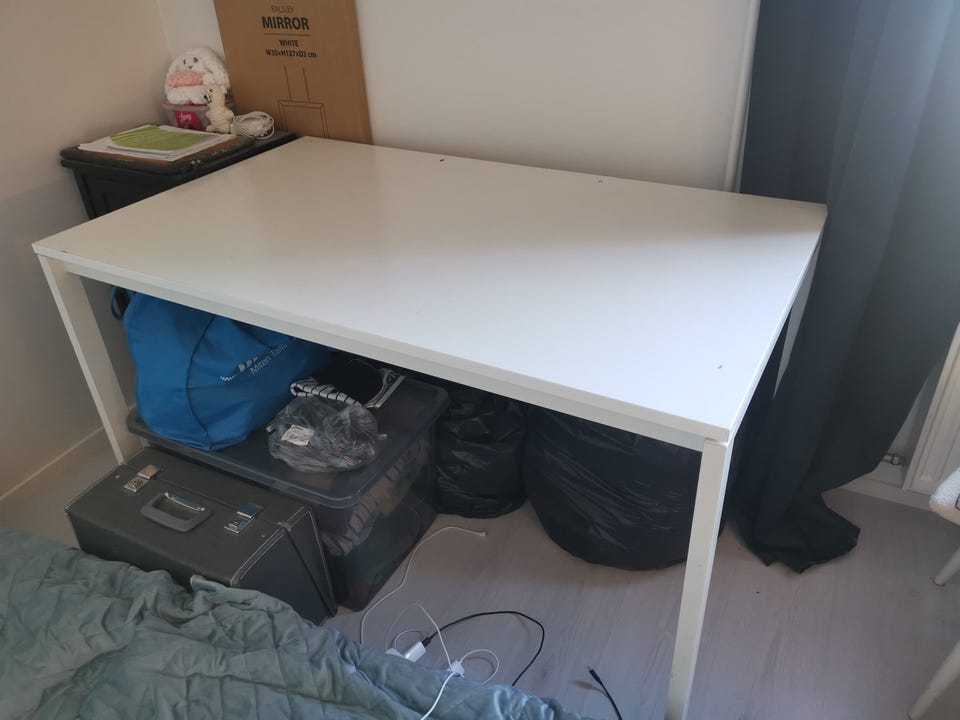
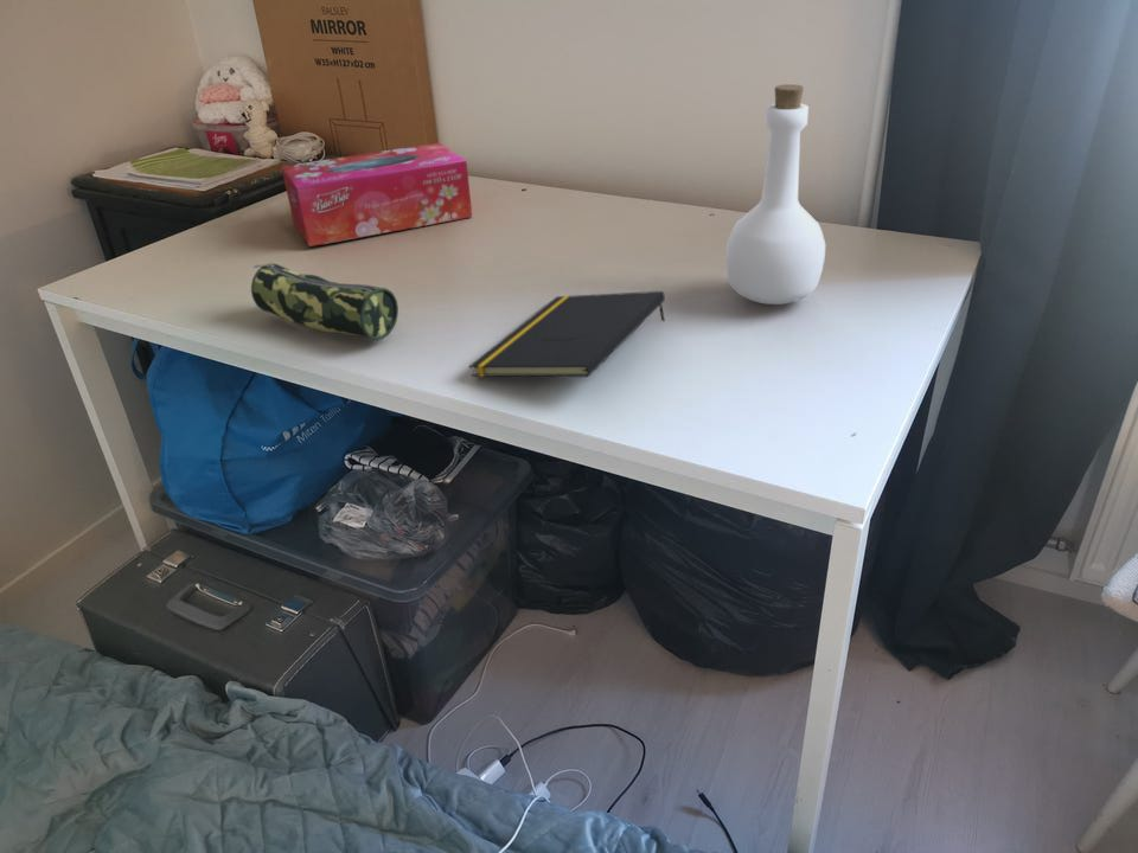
+ tissue box [280,142,473,248]
+ notepad [468,290,666,378]
+ pencil case [250,262,399,341]
+ bottle [725,83,826,306]
